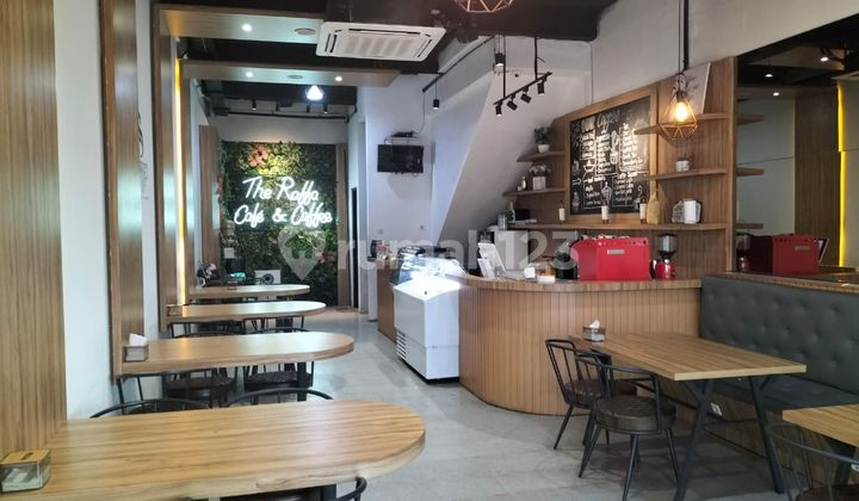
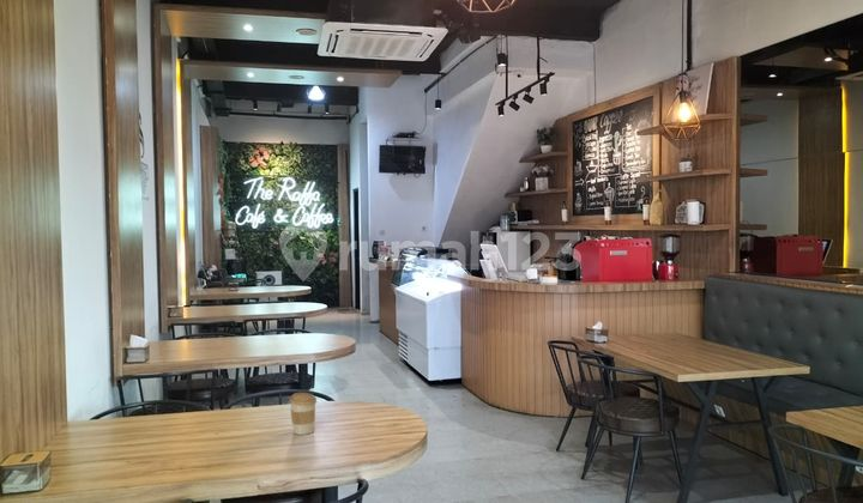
+ coffee cup [289,392,318,436]
